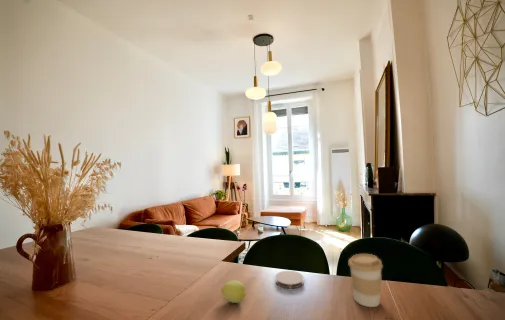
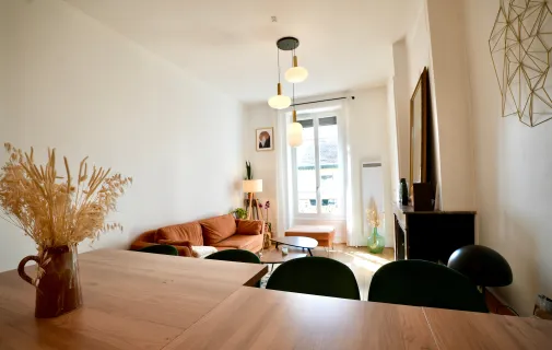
- coaster [275,270,305,289]
- coffee cup [348,253,384,308]
- fruit [220,279,247,304]
